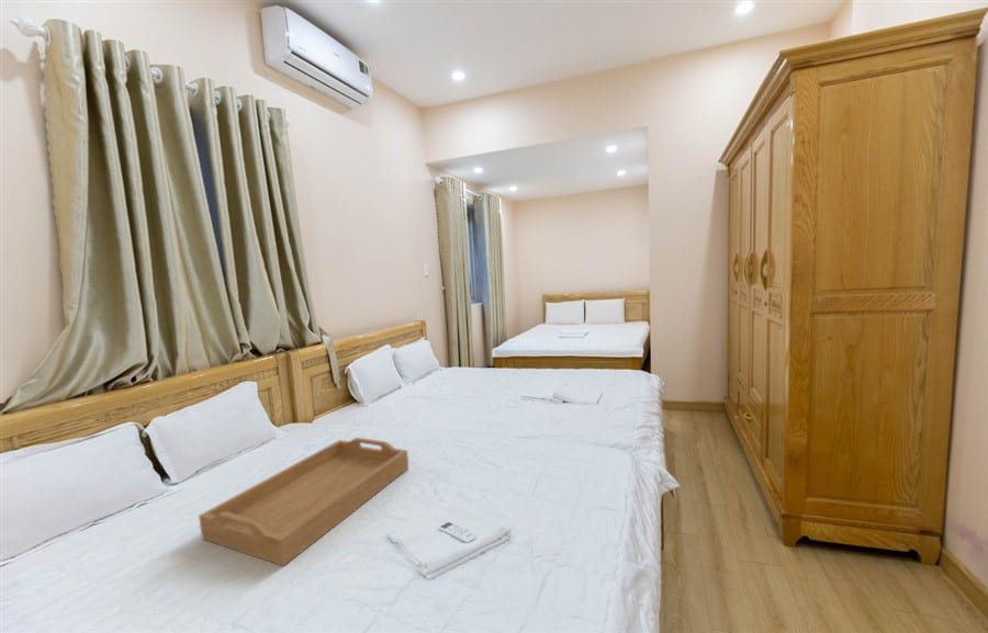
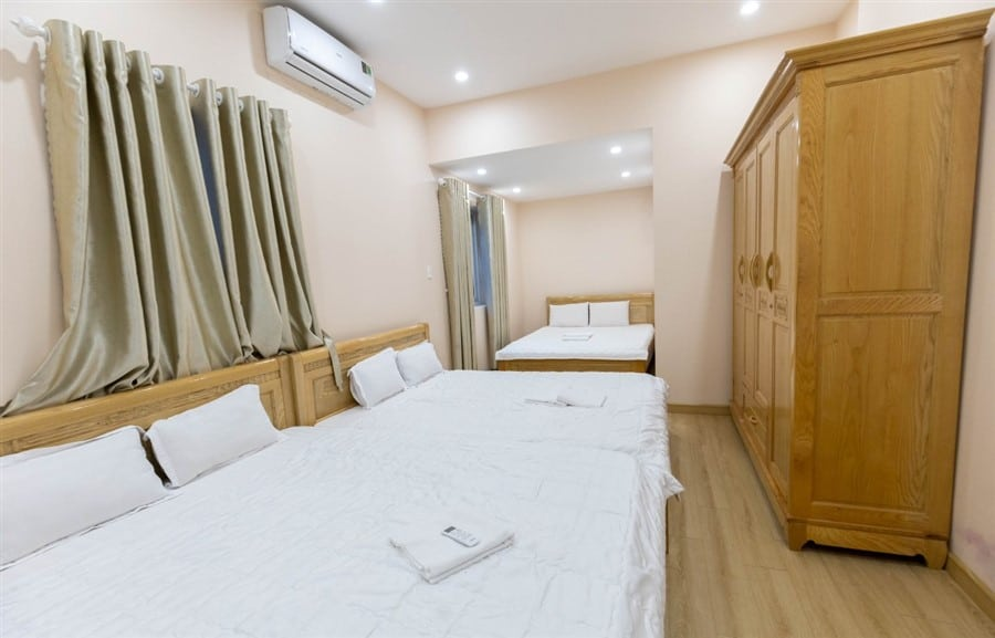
- serving tray [198,437,409,567]
